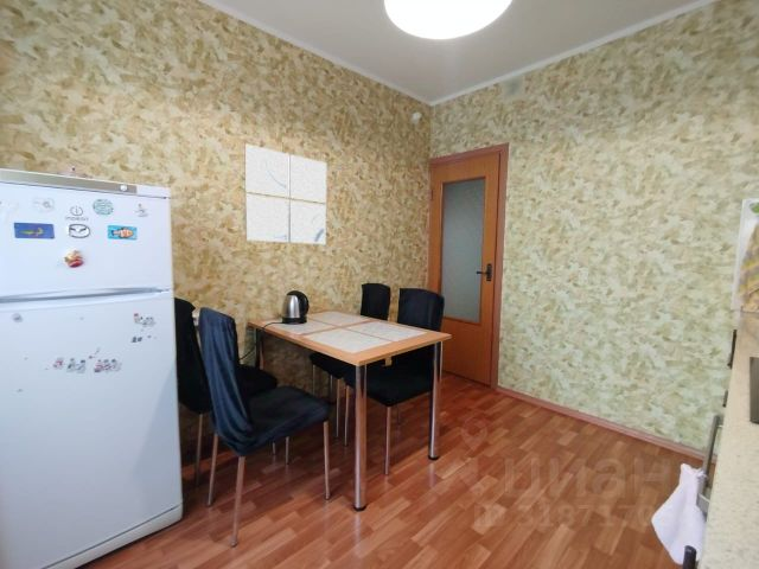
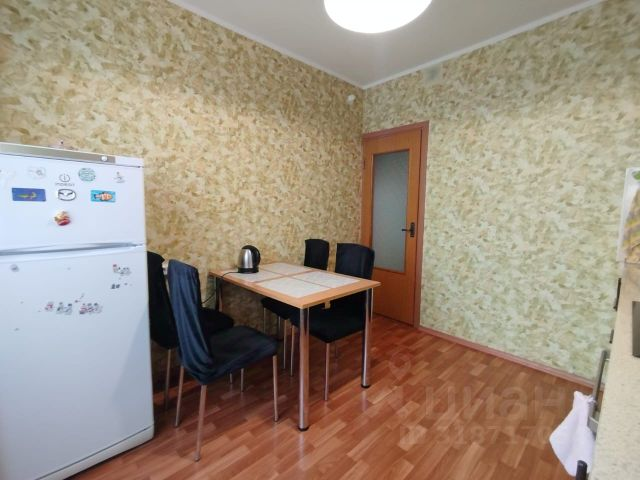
- wall art [244,143,327,245]
